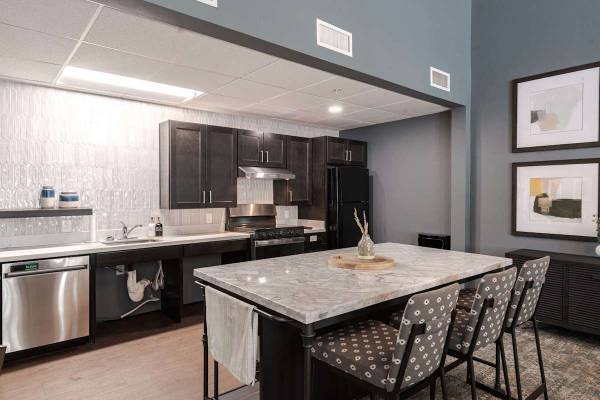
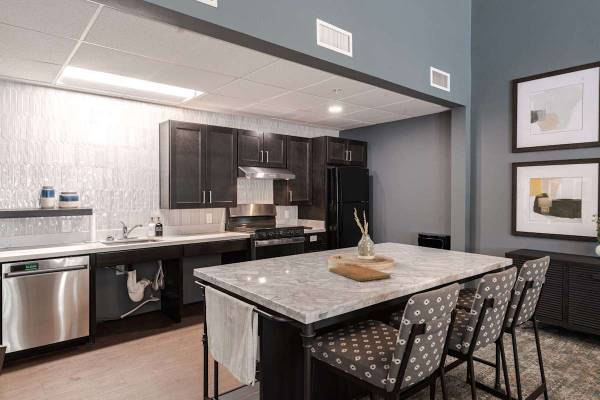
+ cutting board [328,264,391,282]
